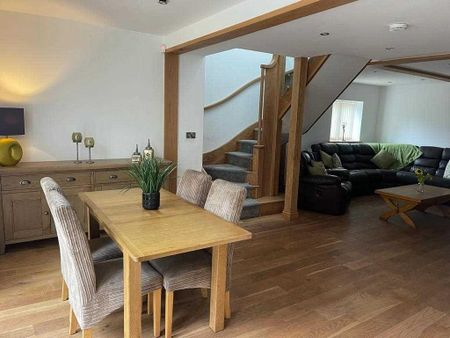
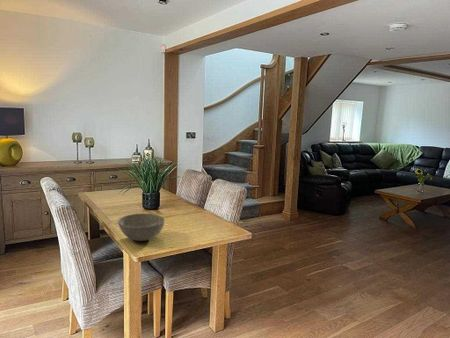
+ bowl [117,213,165,242]
